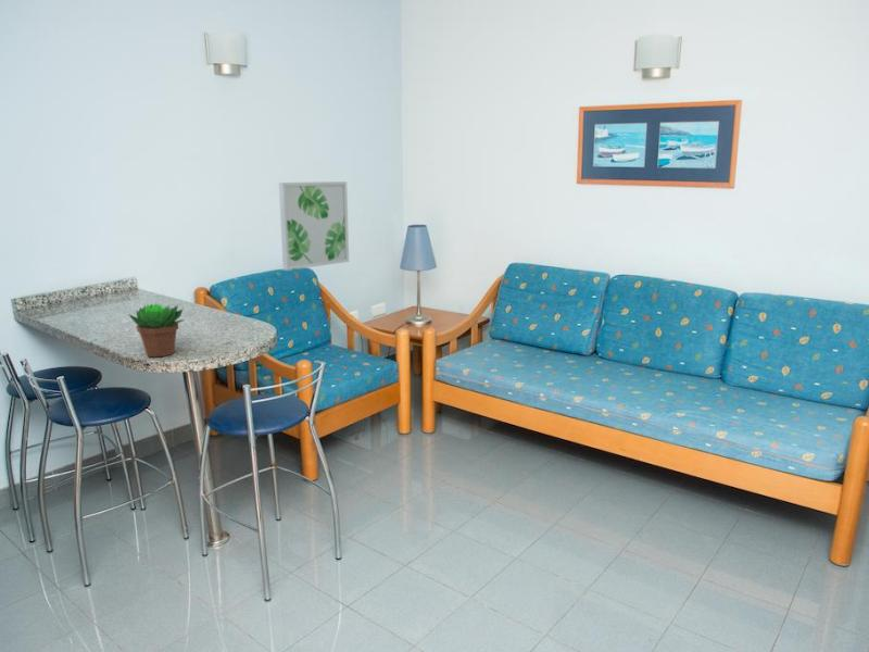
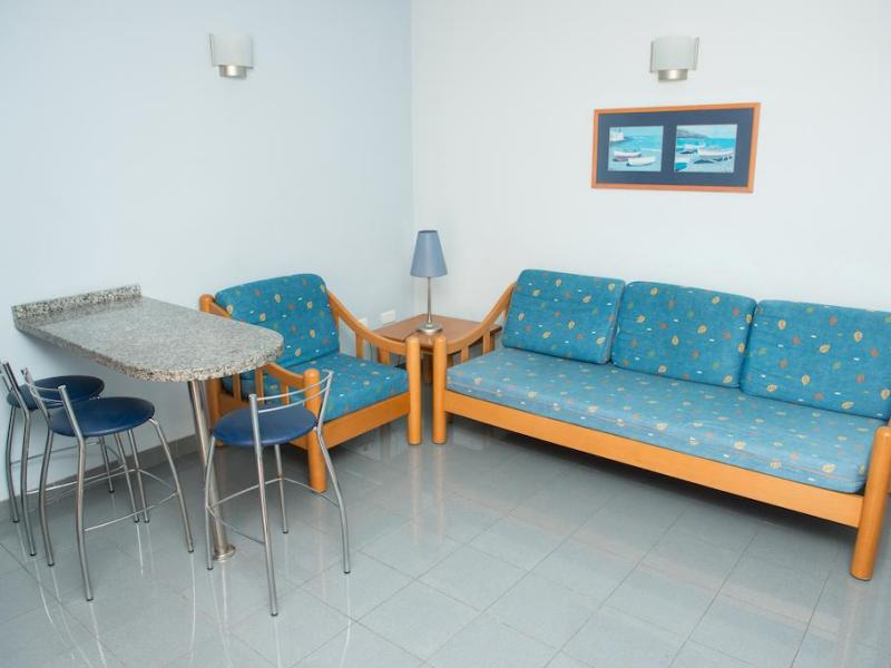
- succulent plant [128,302,185,358]
- wall art [278,180,350,272]
